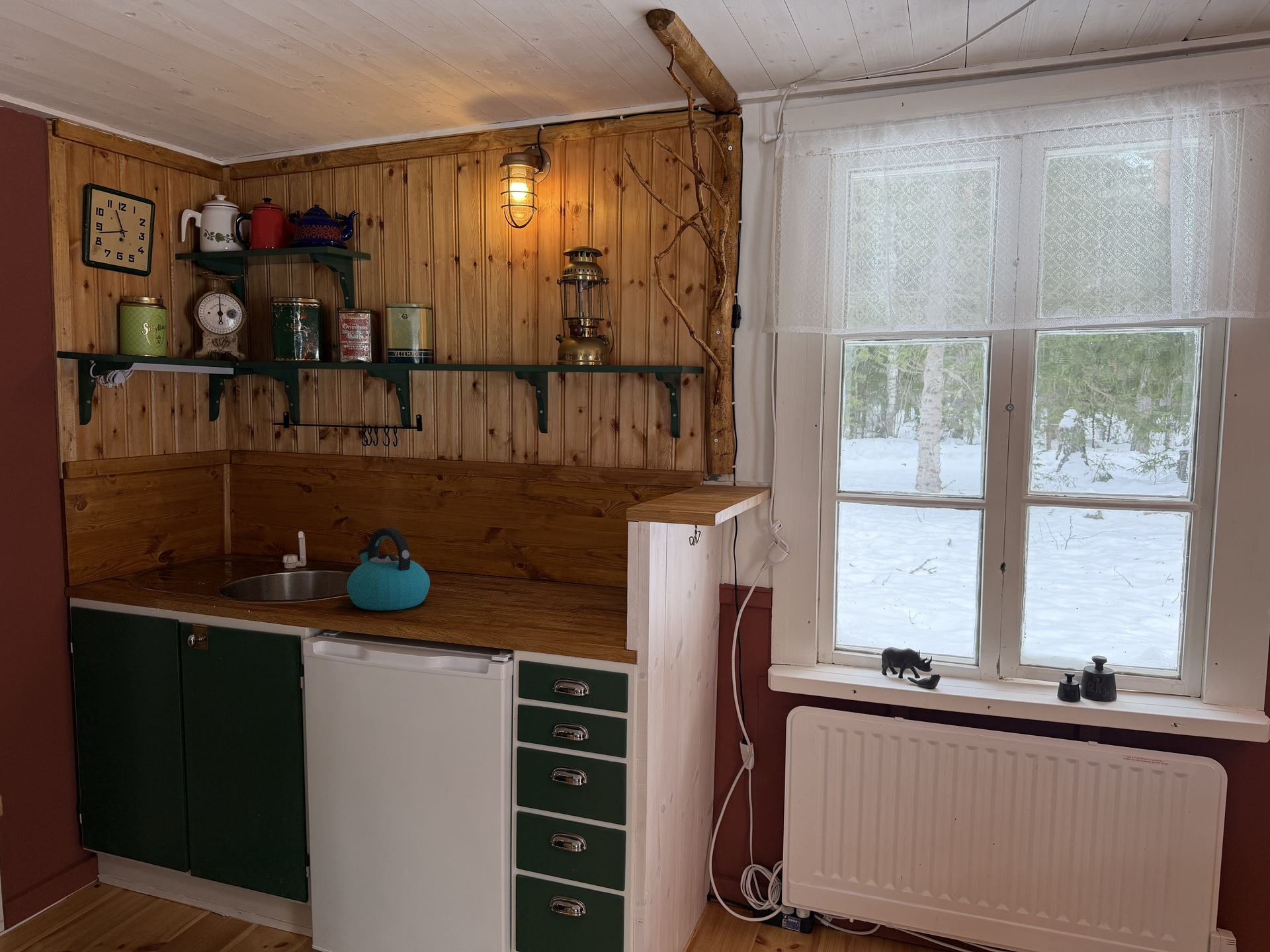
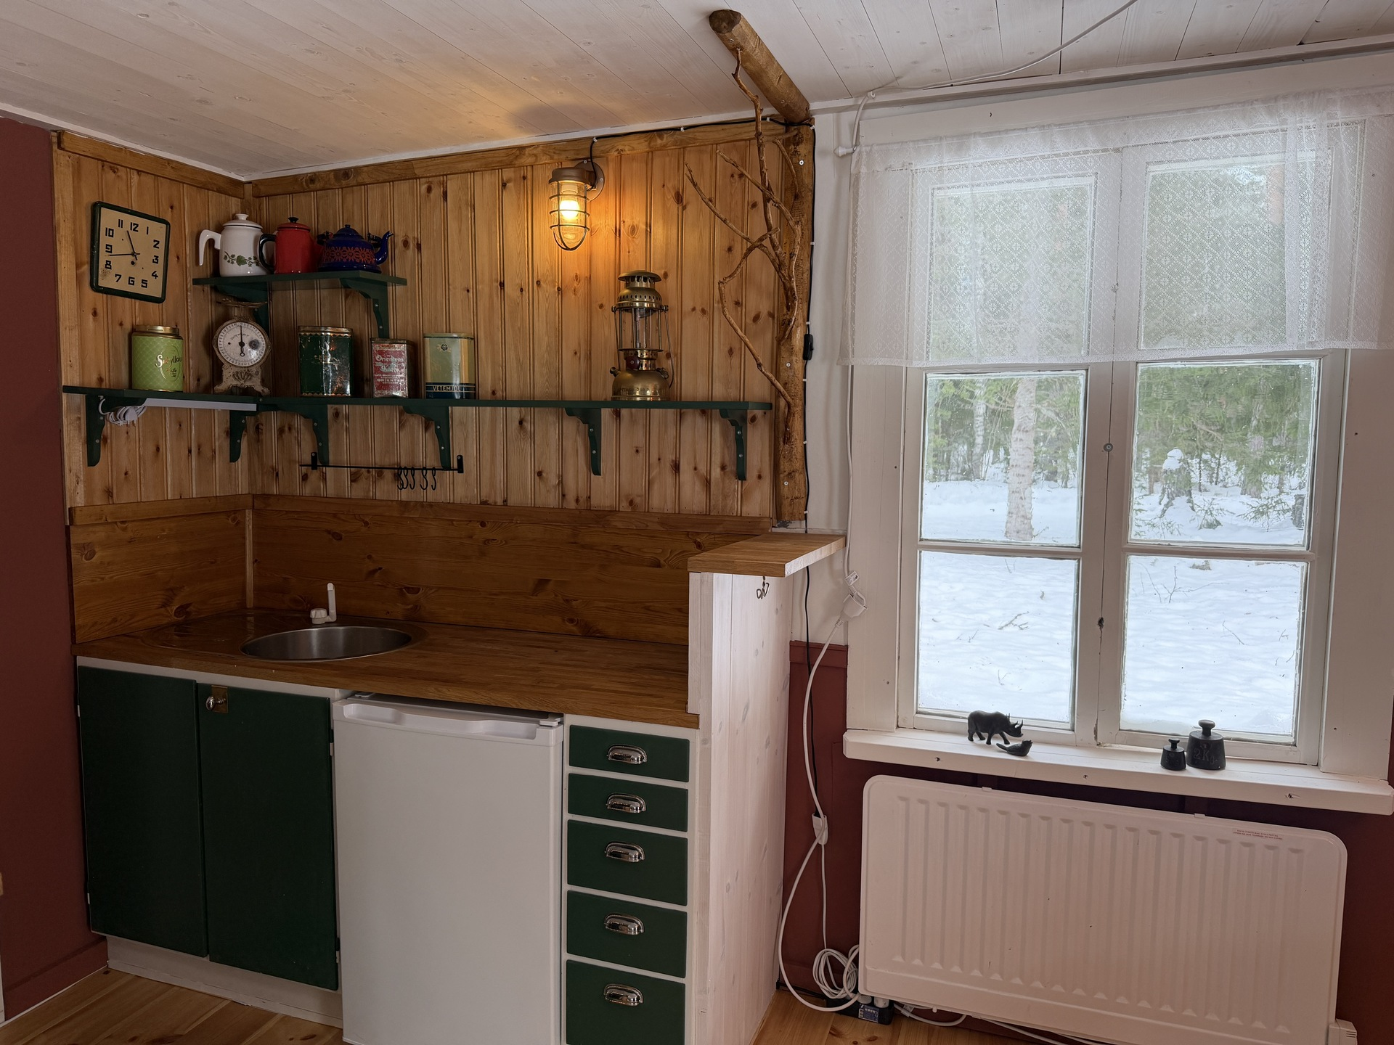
- kettle [346,527,431,611]
